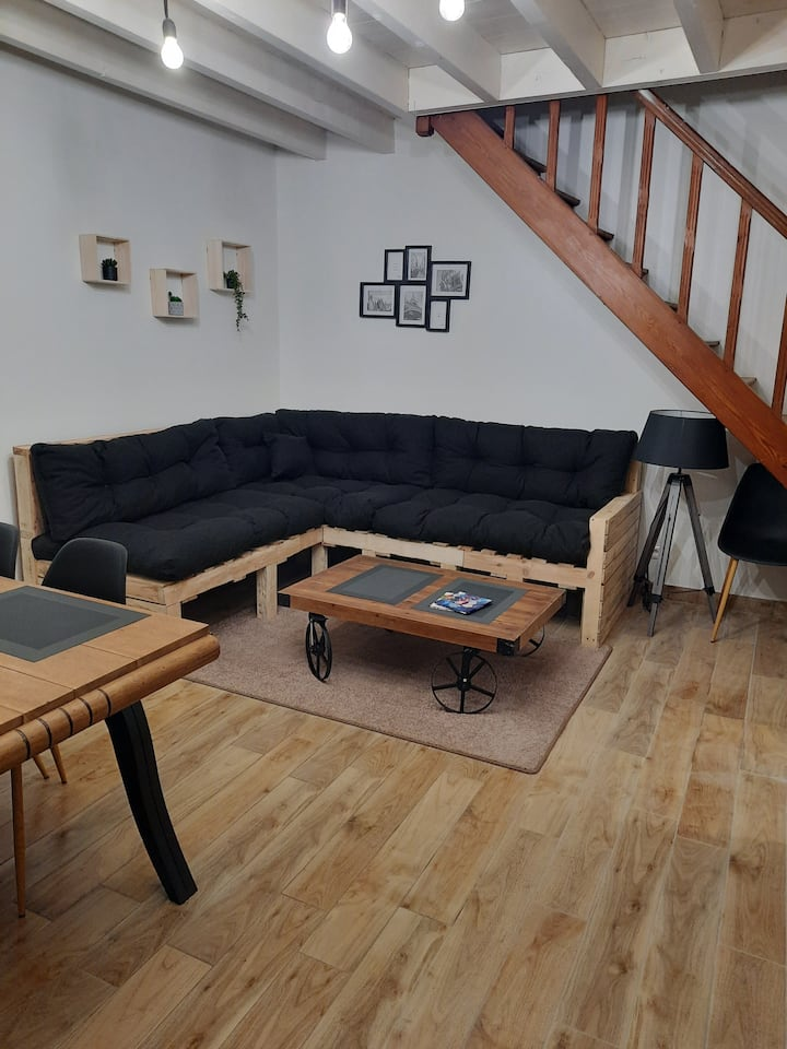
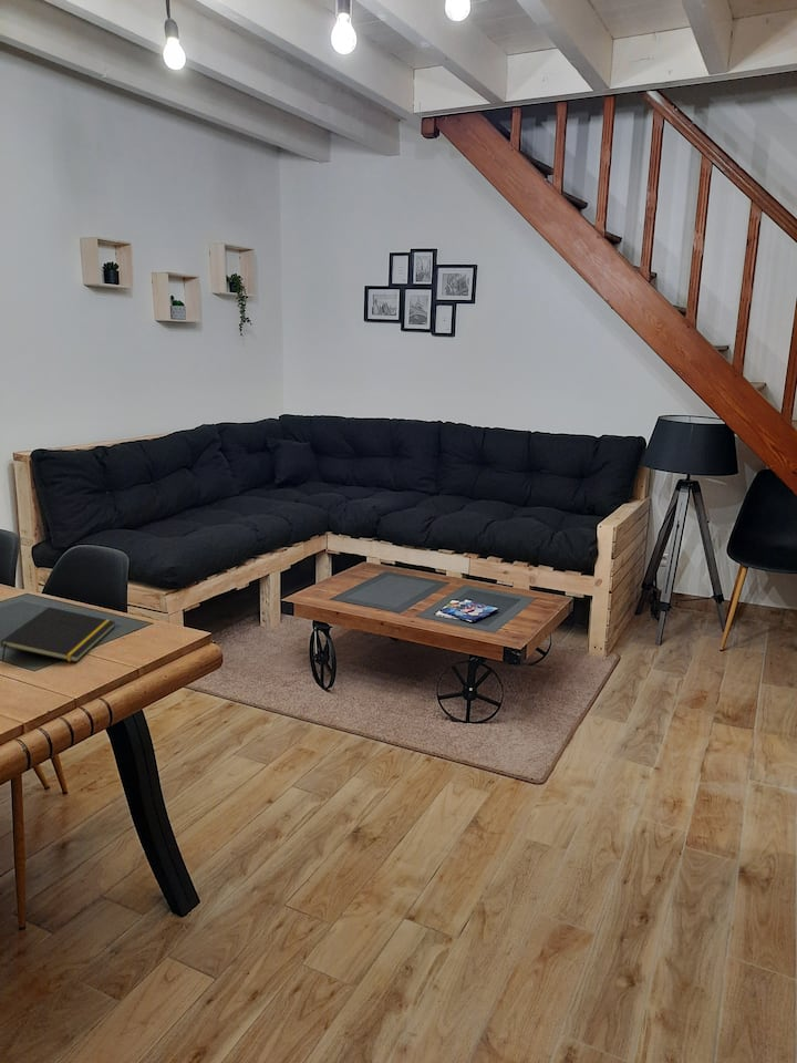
+ notepad [0,606,116,663]
